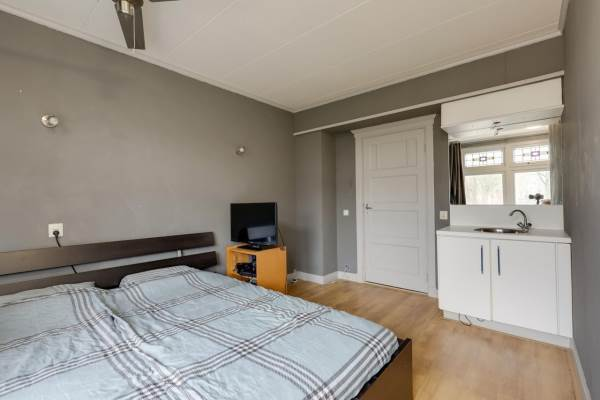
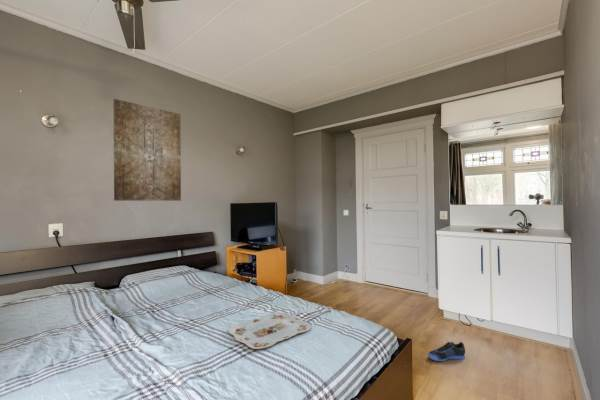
+ wall art [113,98,182,202]
+ sneaker [427,341,466,362]
+ serving tray [228,311,312,350]
